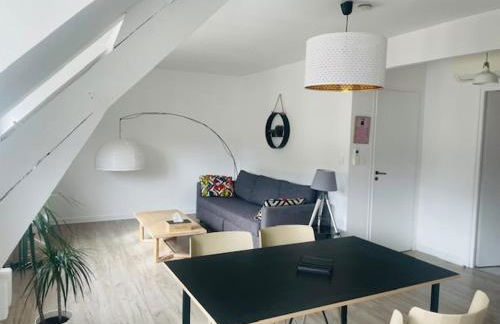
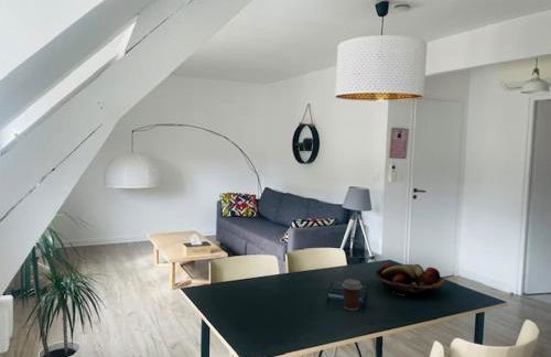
+ coffee cup [341,278,364,312]
+ fruit basket [375,261,445,296]
